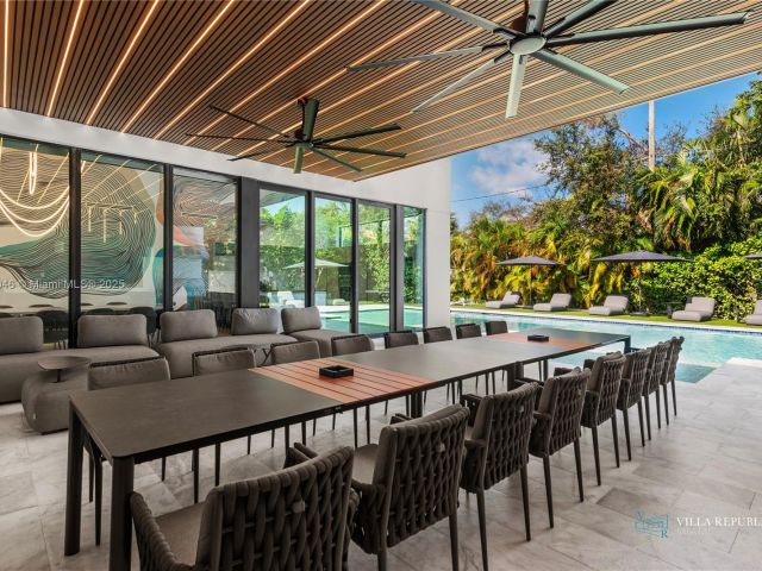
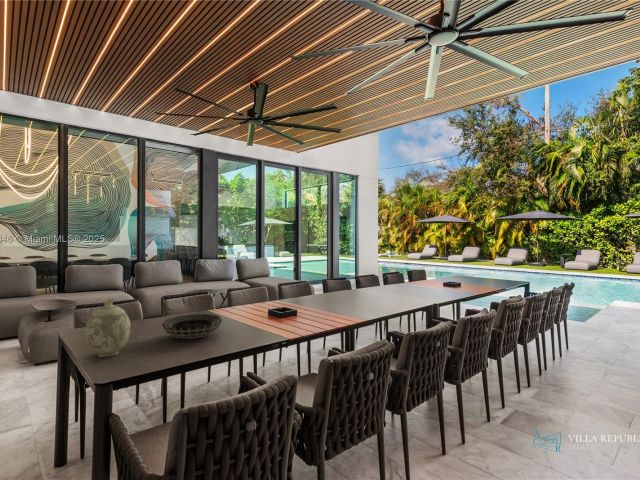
+ decorative bowl [161,313,223,340]
+ decorative vase [84,298,131,358]
